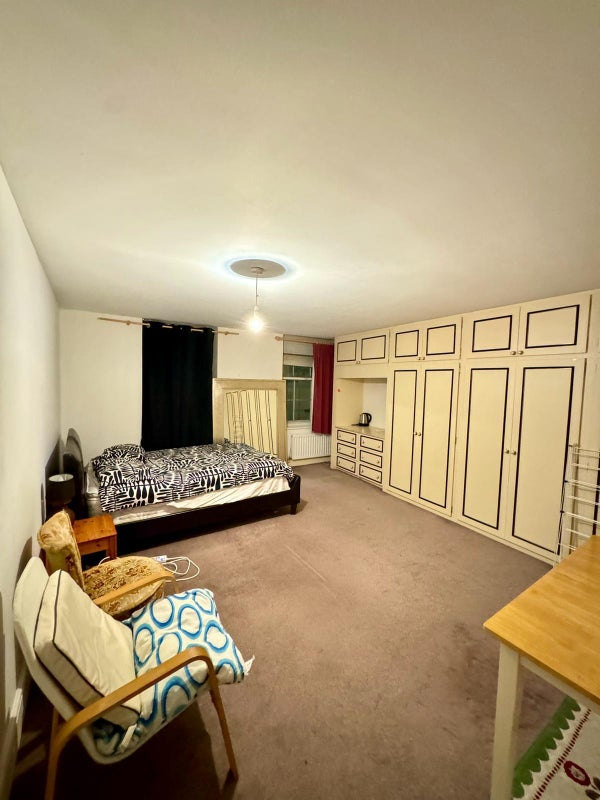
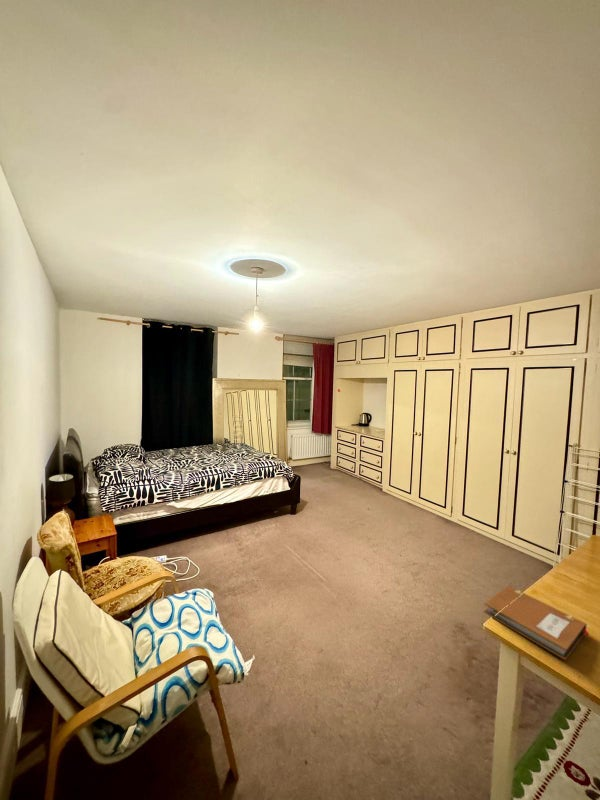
+ notebook [483,585,590,661]
